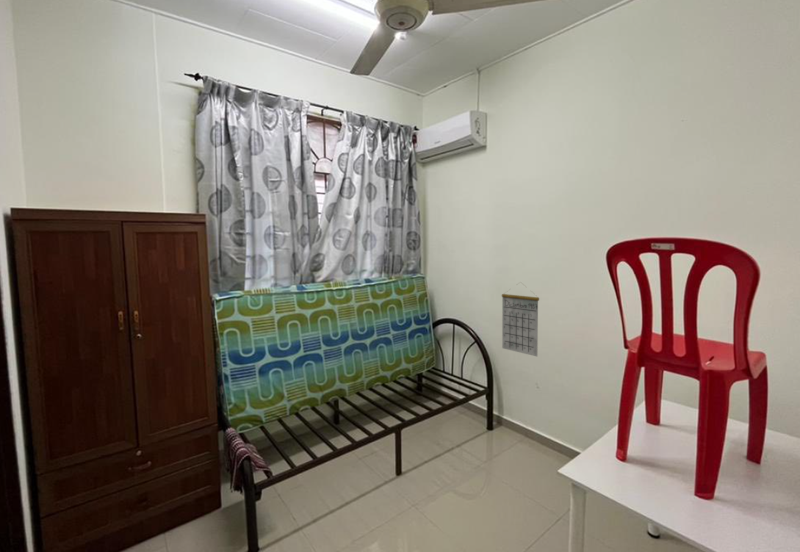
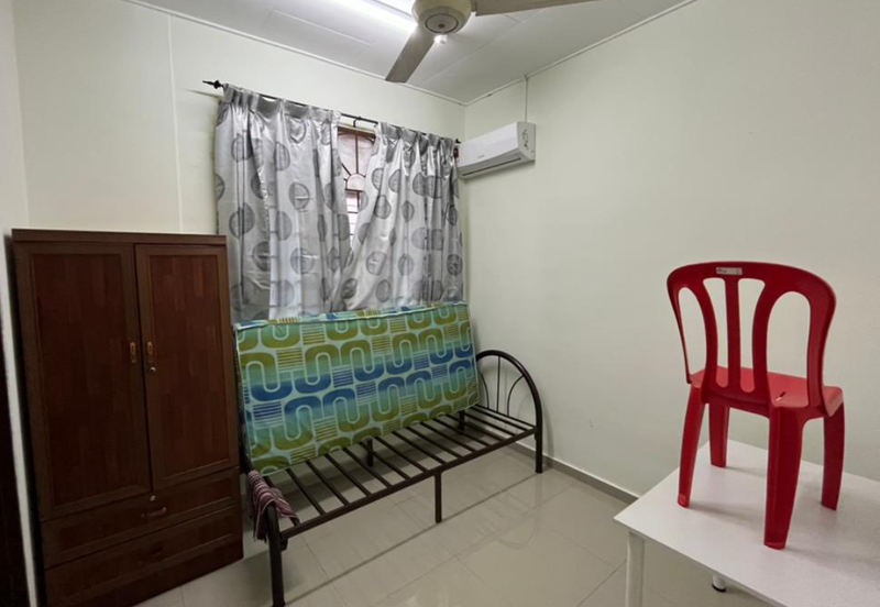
- calendar [501,282,540,357]
